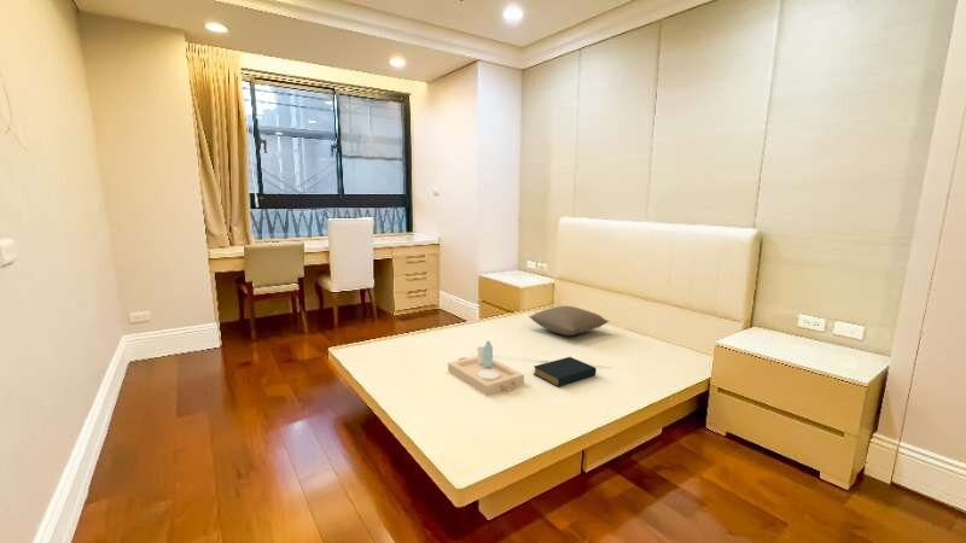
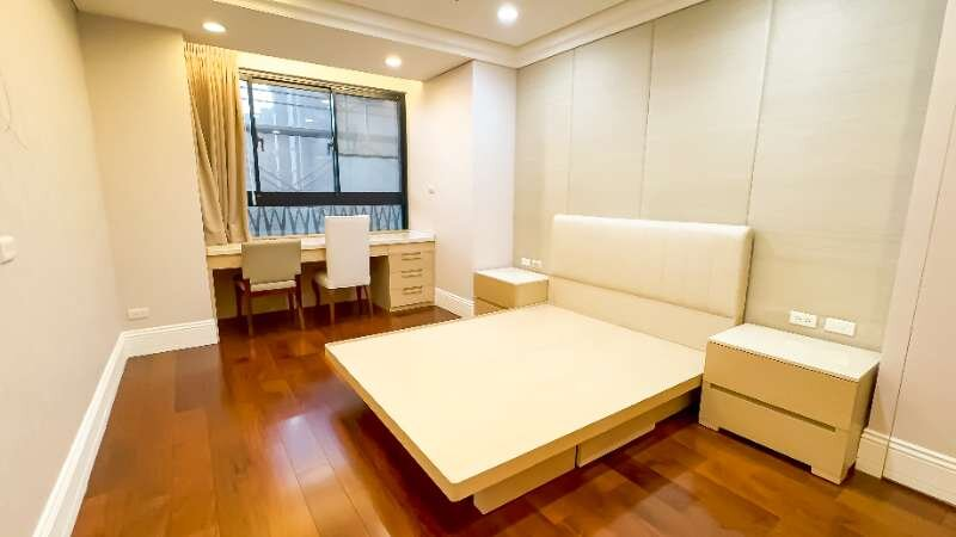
- pillow [528,304,611,337]
- hardback book [533,356,598,387]
- serving tray [447,340,525,396]
